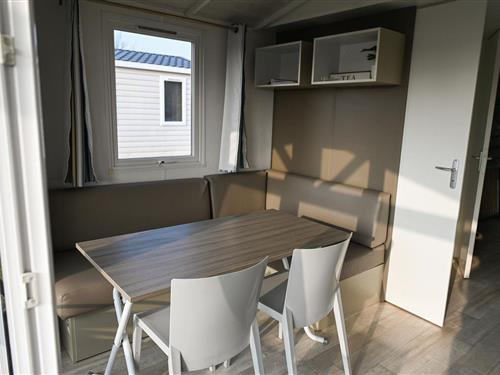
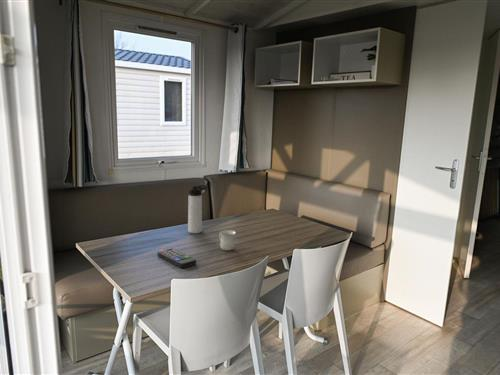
+ remote control [157,247,197,269]
+ mug [218,229,237,251]
+ thermos bottle [187,184,208,234]
